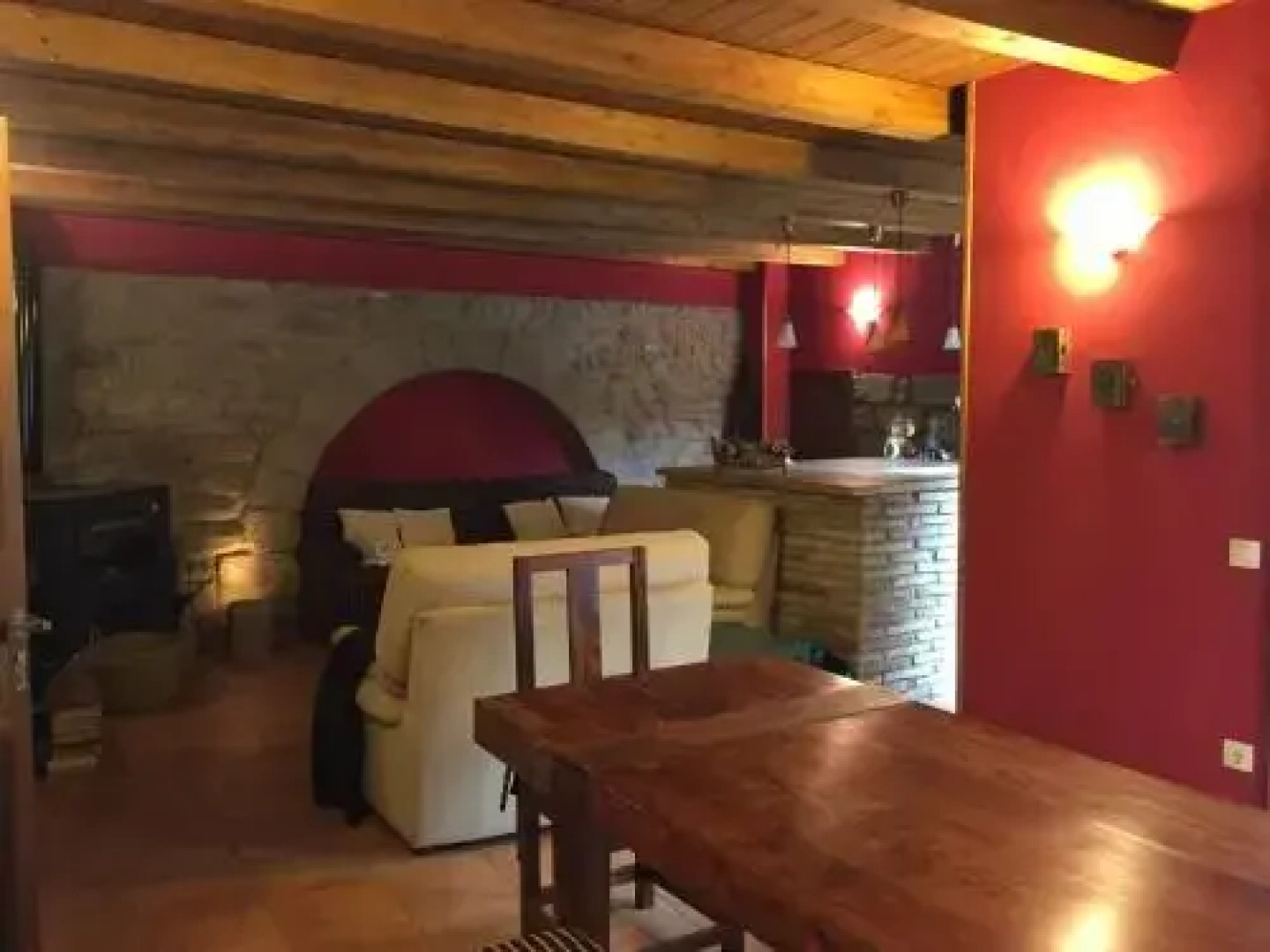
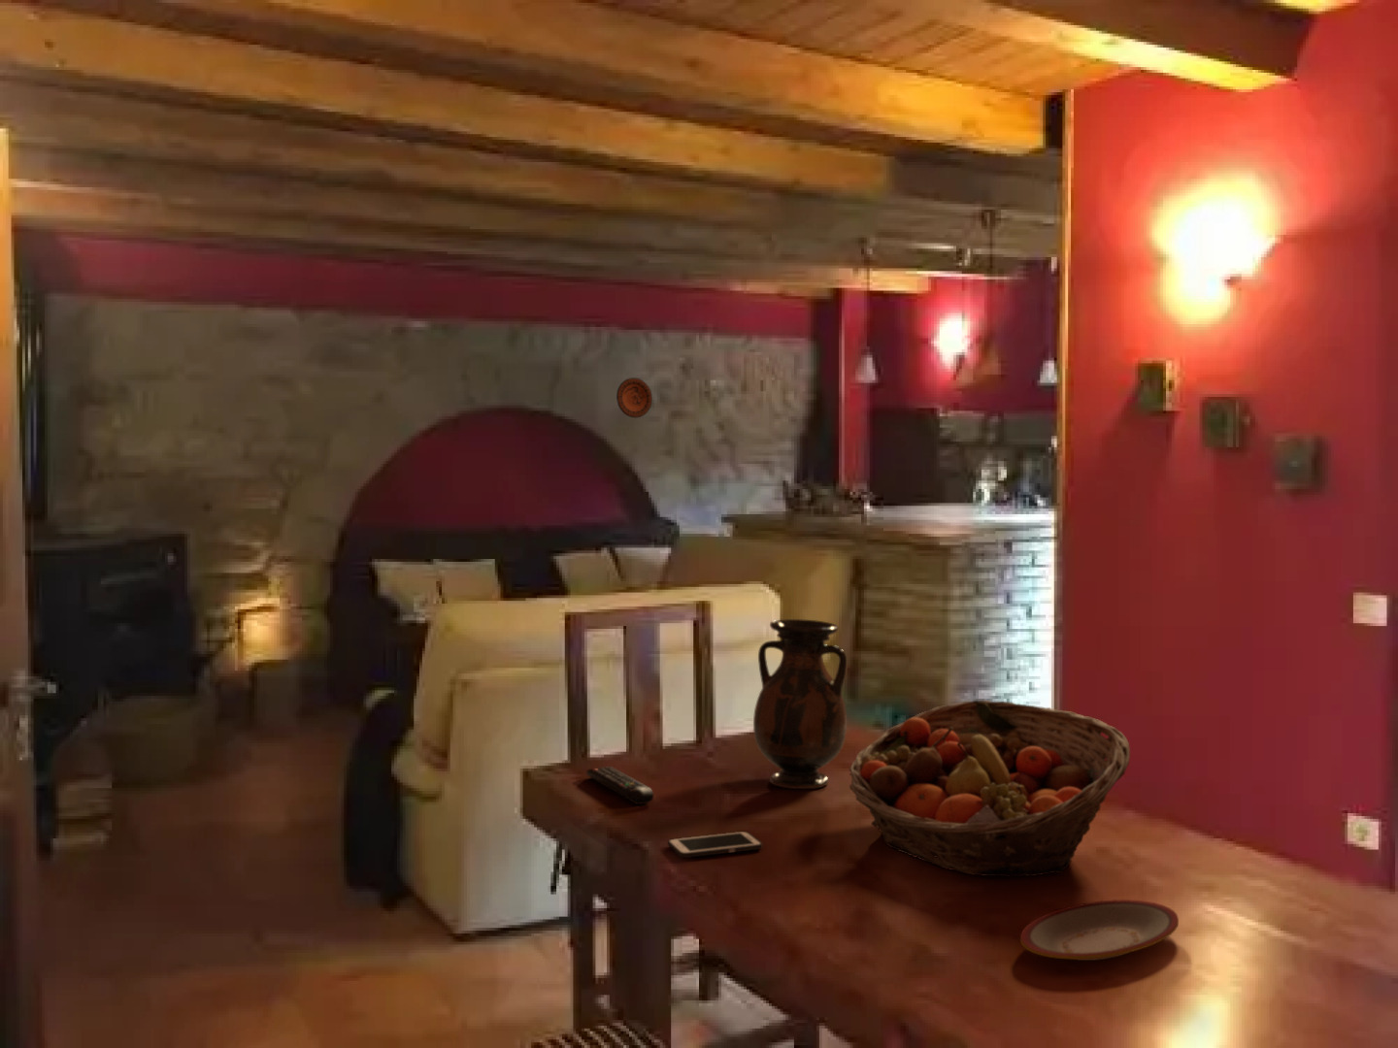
+ decorative plate [615,378,654,418]
+ plate [1019,898,1180,962]
+ remote control [586,765,654,806]
+ fruit basket [849,700,1131,877]
+ cell phone [667,831,763,859]
+ vase [753,619,848,790]
